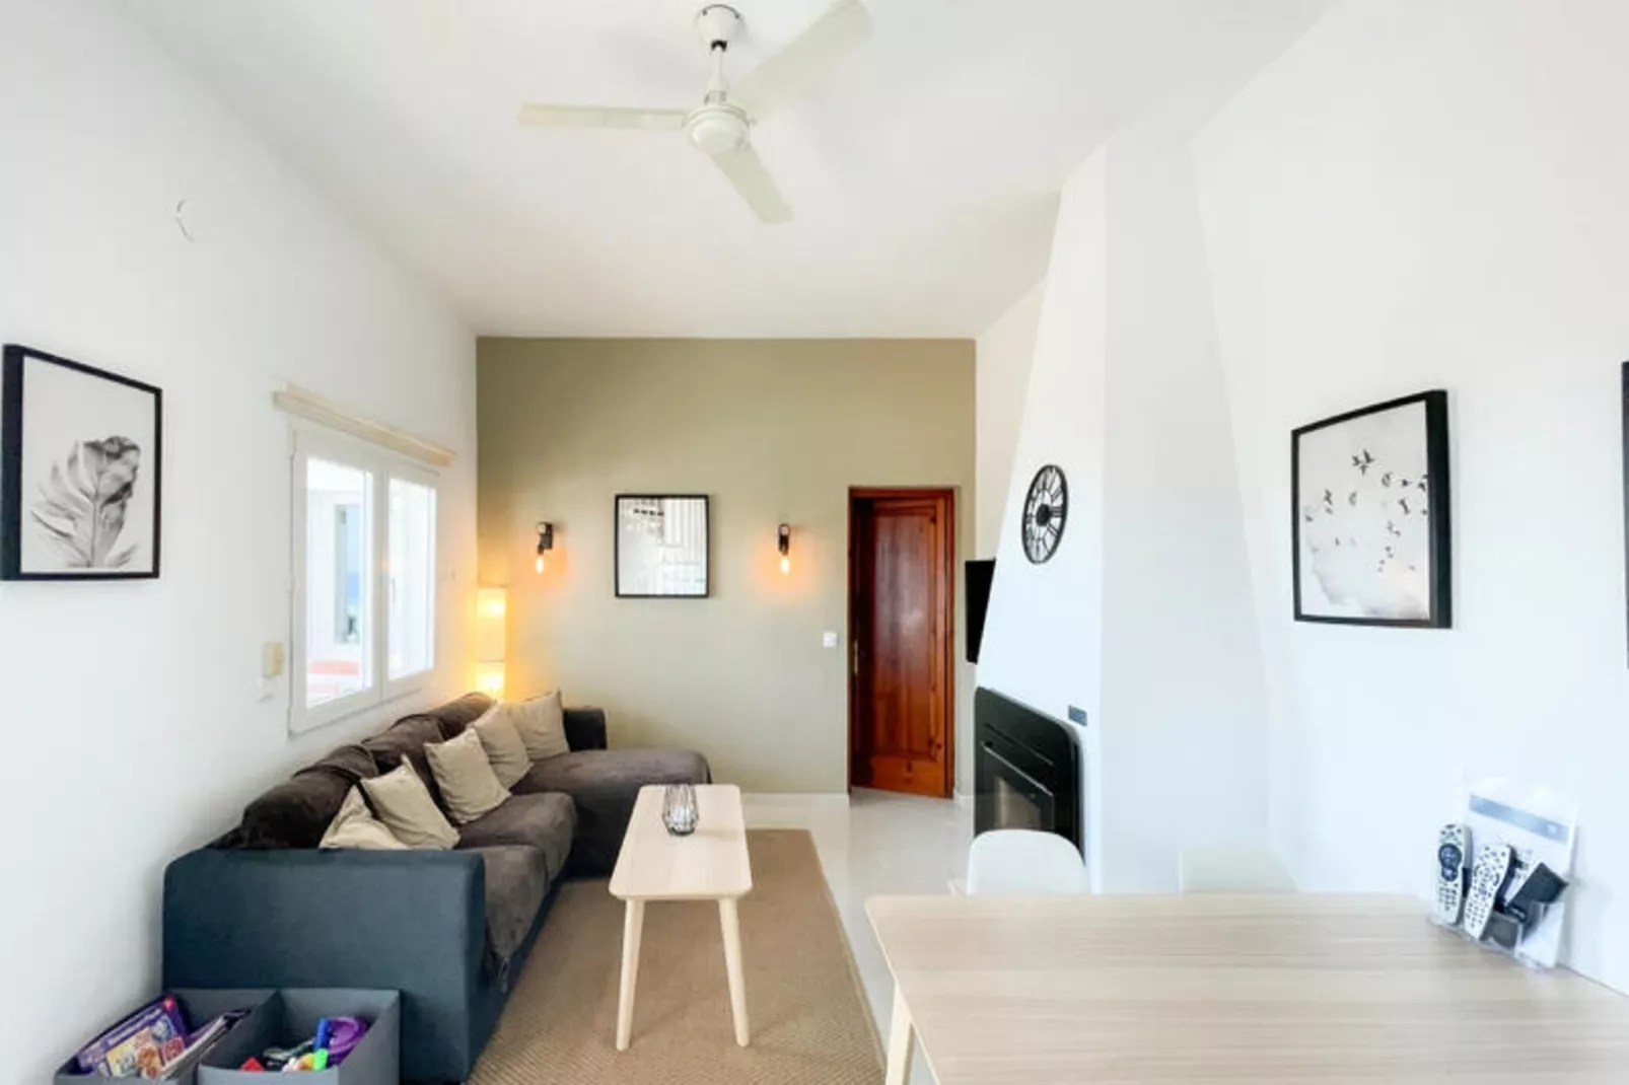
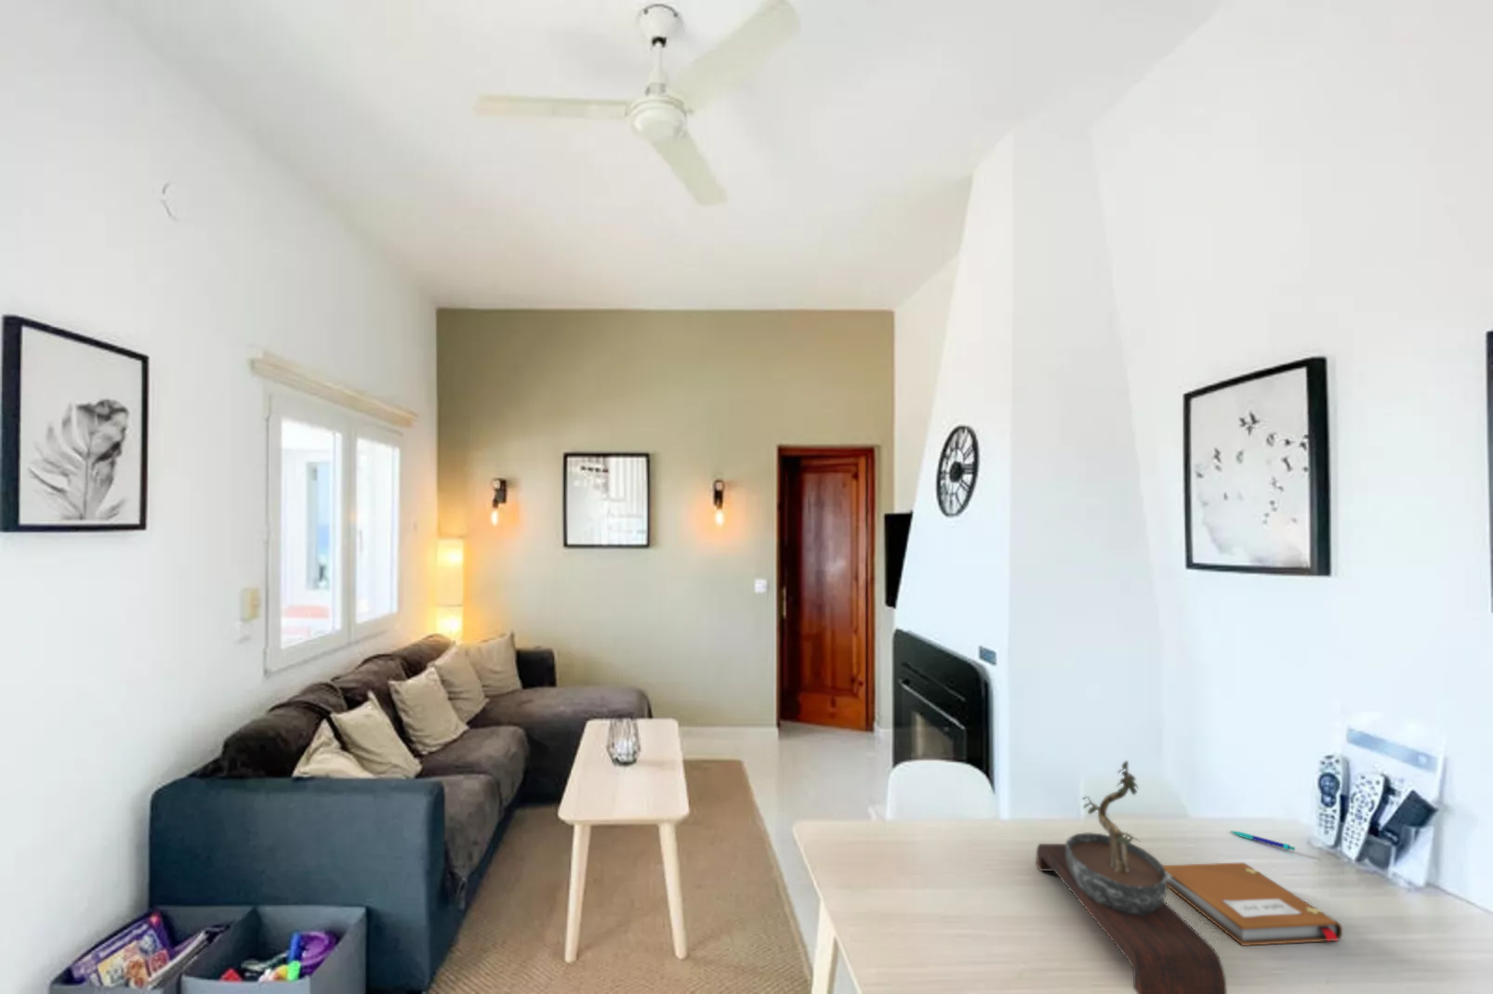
+ bonsai tree [1036,760,1227,994]
+ pen [1230,830,1295,852]
+ notebook [1163,861,1343,946]
